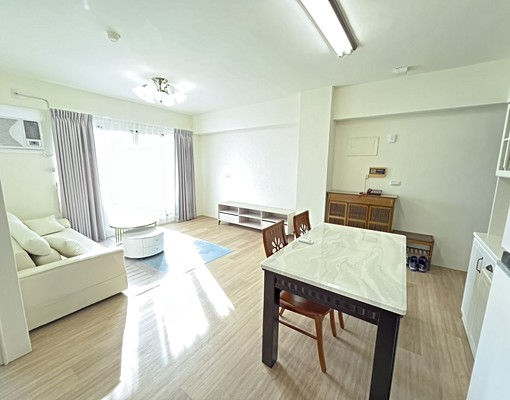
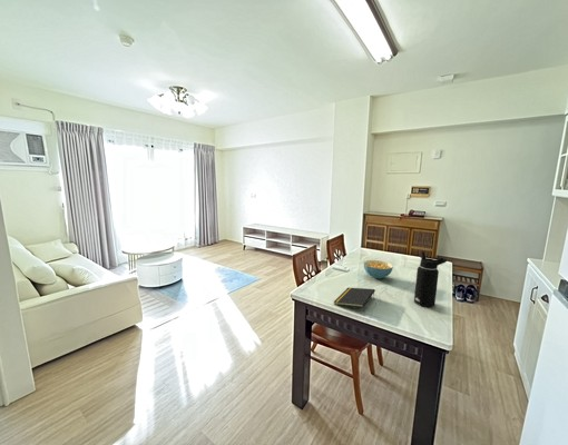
+ water bottle [413,250,448,308]
+ notepad [333,287,376,308]
+ cereal bowl [363,259,394,280]
